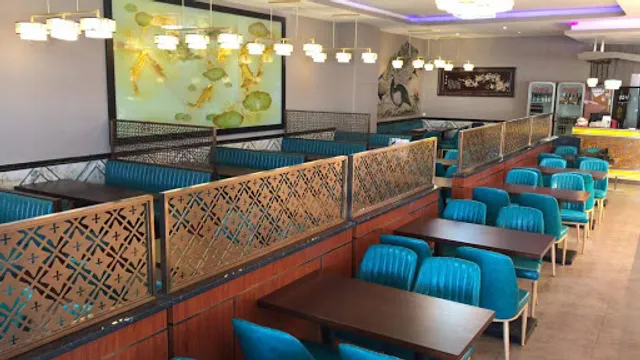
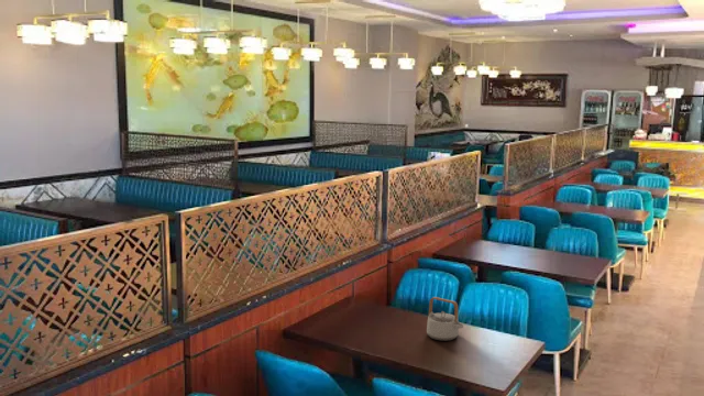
+ teapot [426,296,464,342]
